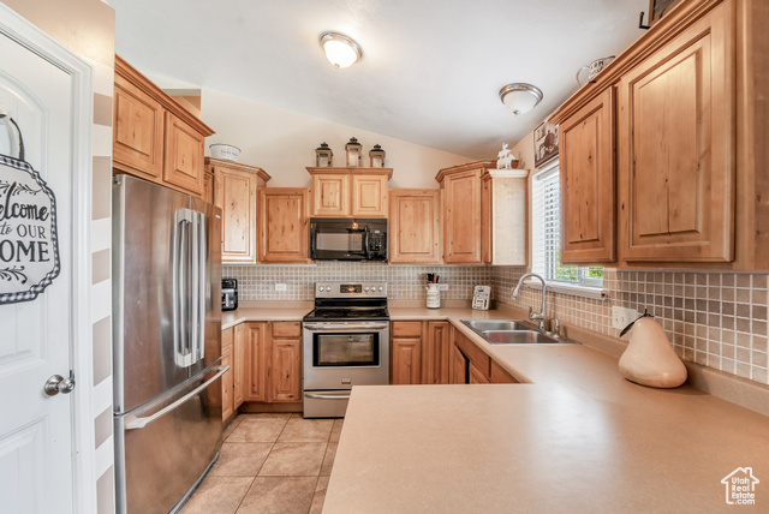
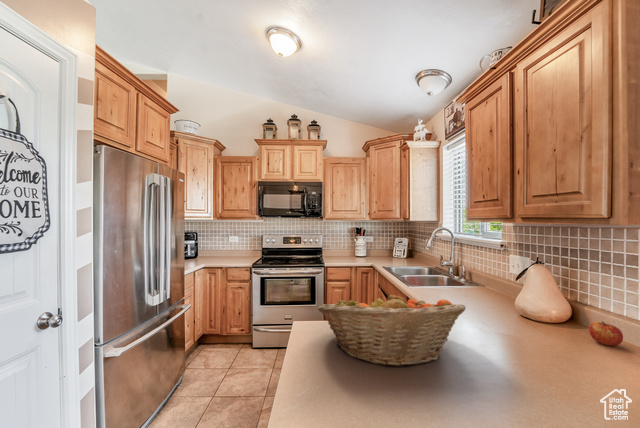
+ apple [588,321,624,347]
+ fruit basket [317,290,467,368]
